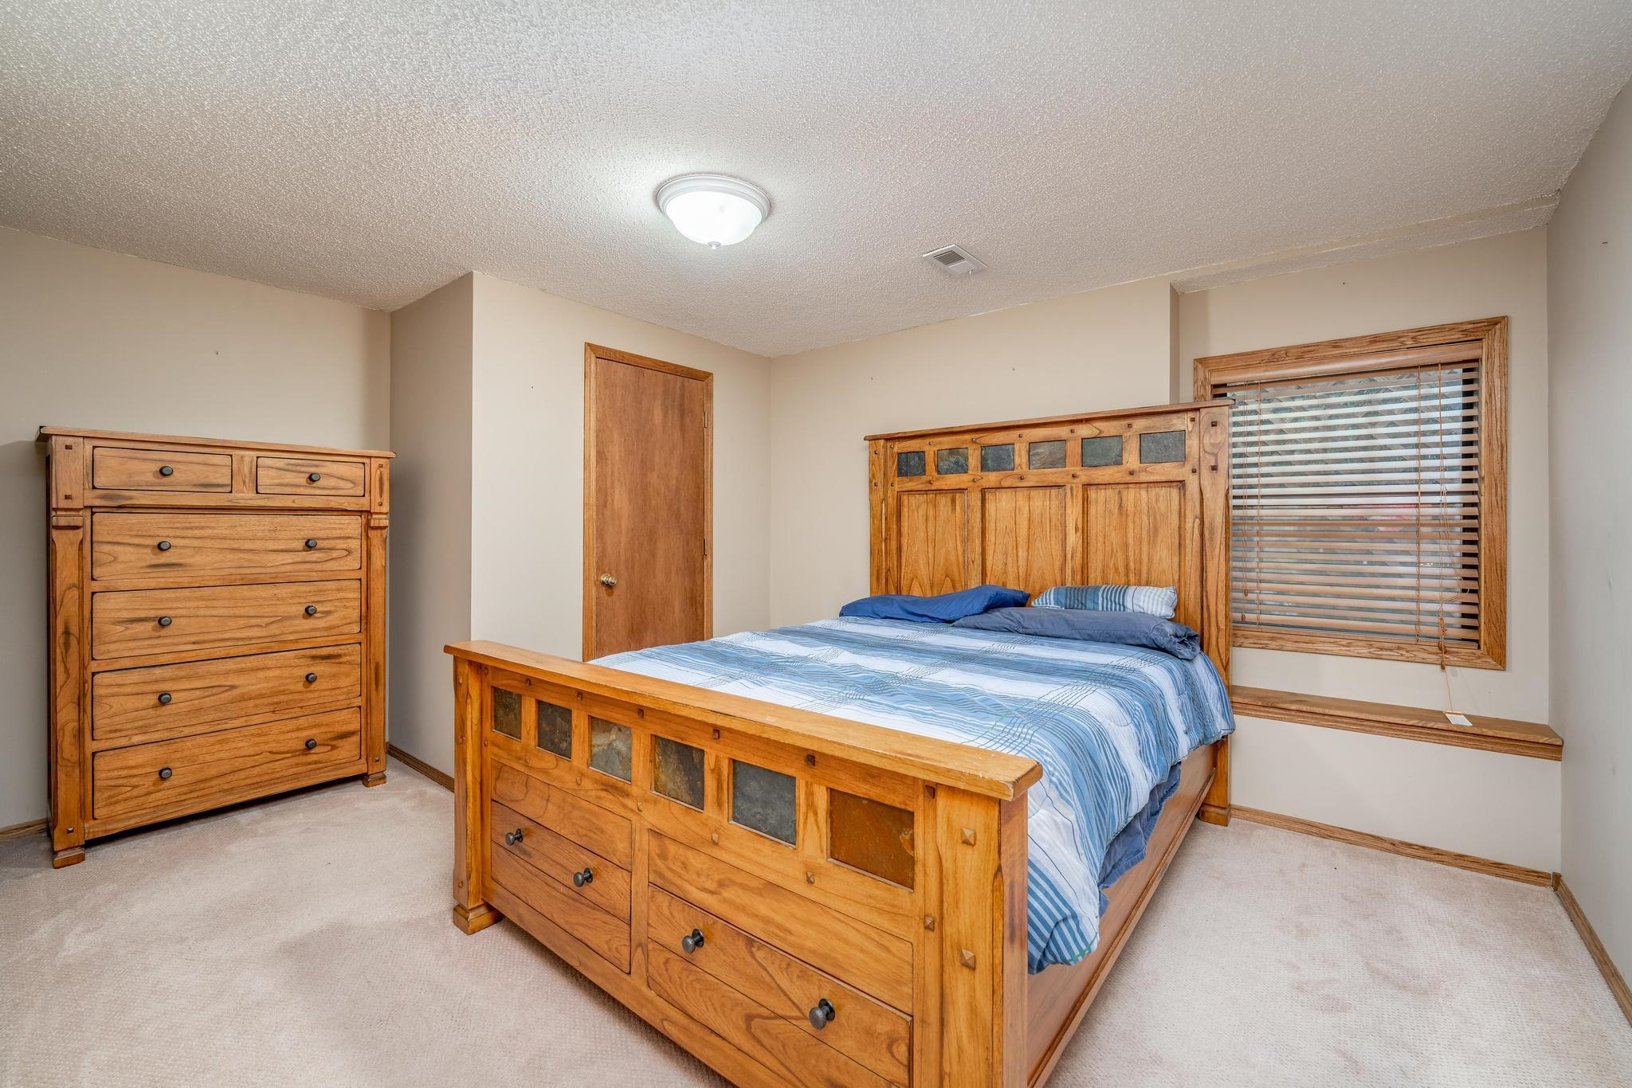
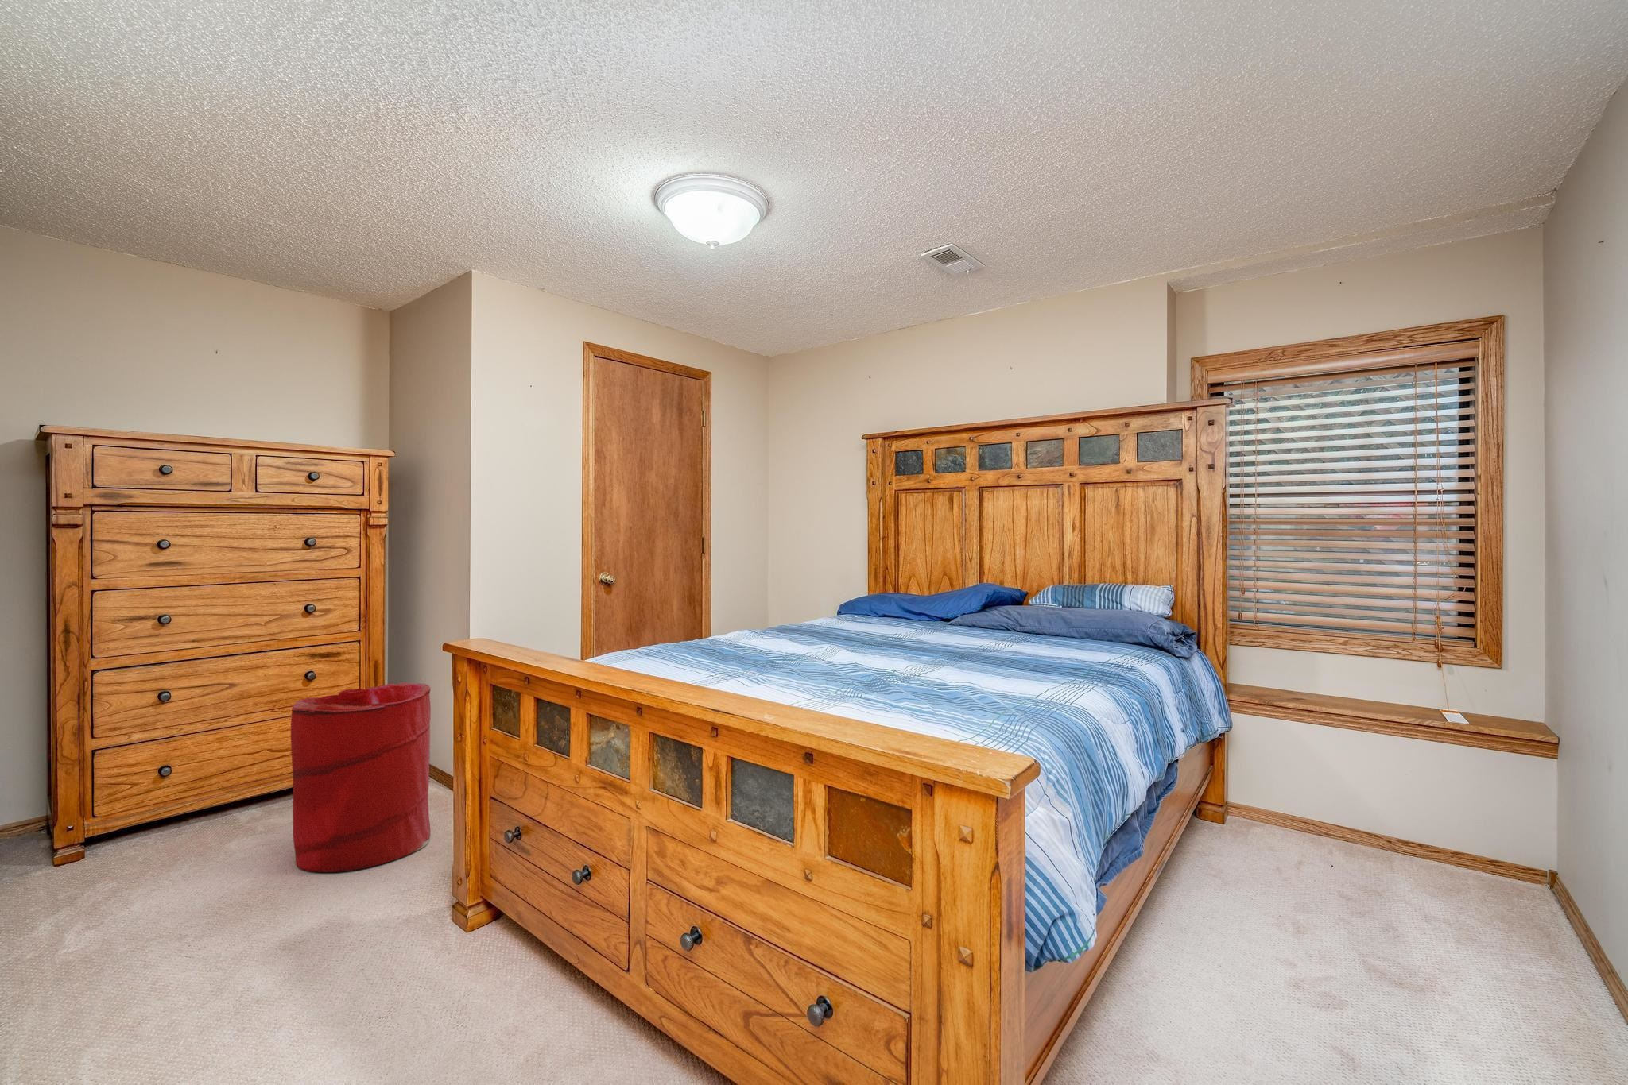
+ laundry hamper [291,682,431,873]
